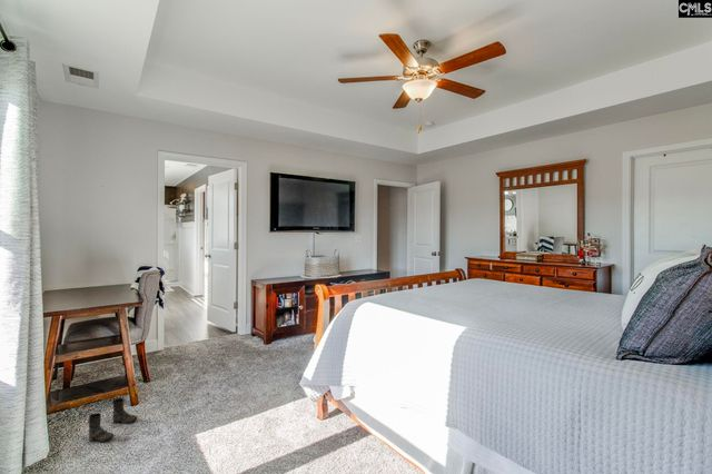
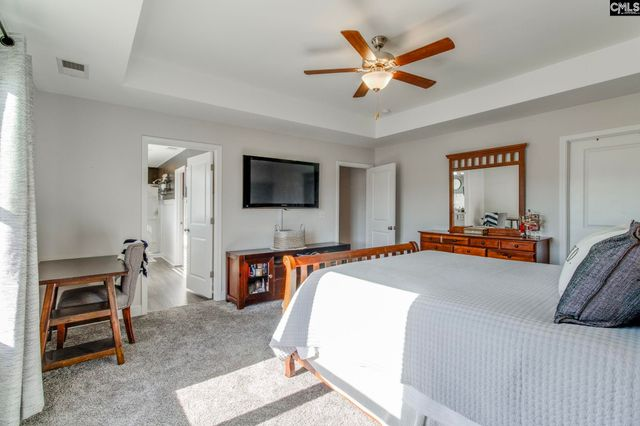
- boots [87,397,139,443]
